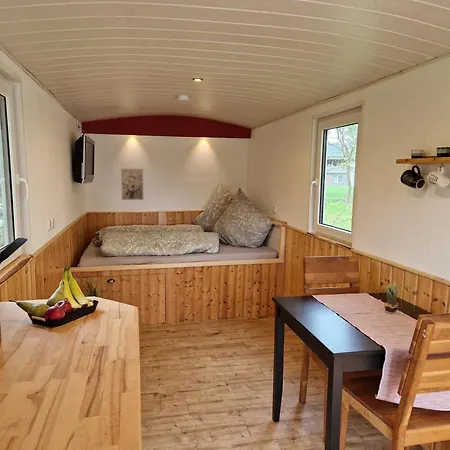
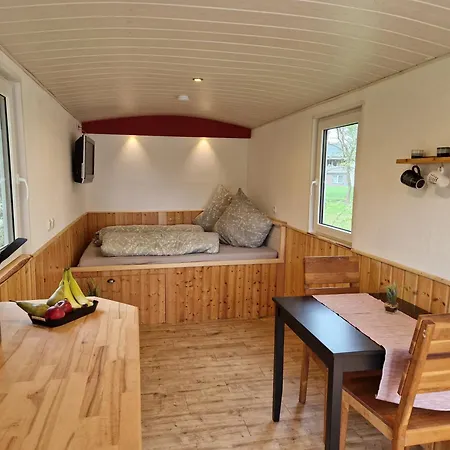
- wall art [120,168,145,201]
